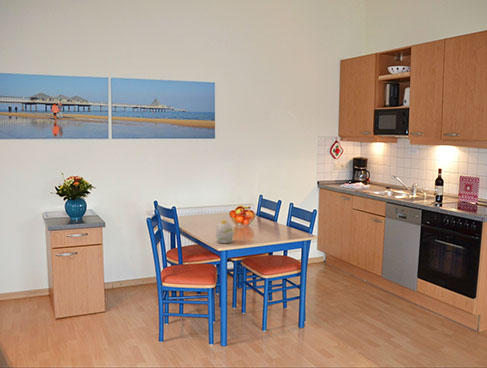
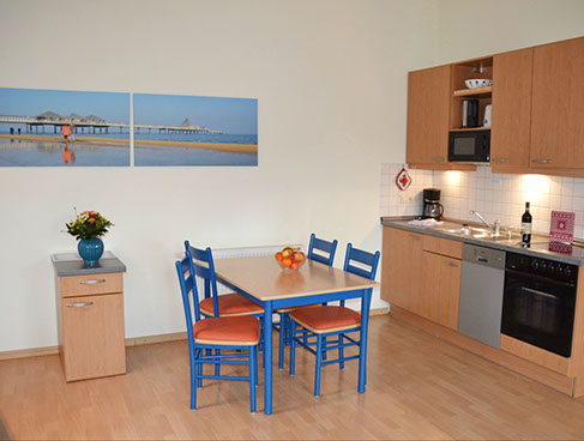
- decorative egg [215,220,234,244]
